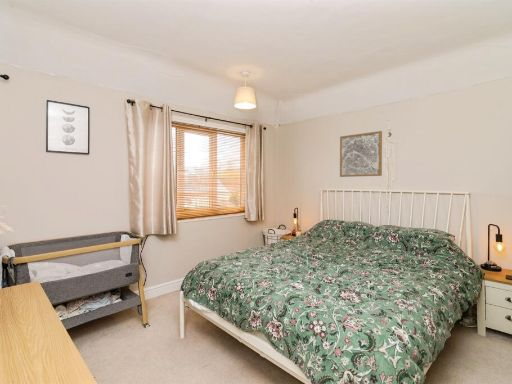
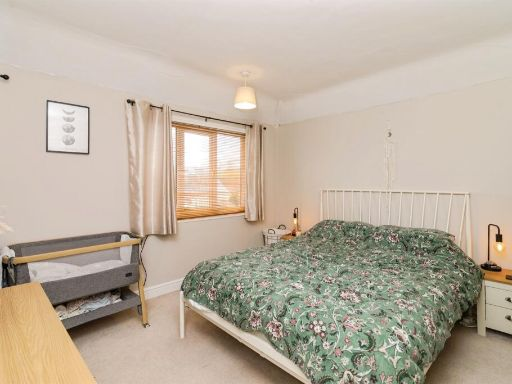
- wall art [339,130,383,178]
